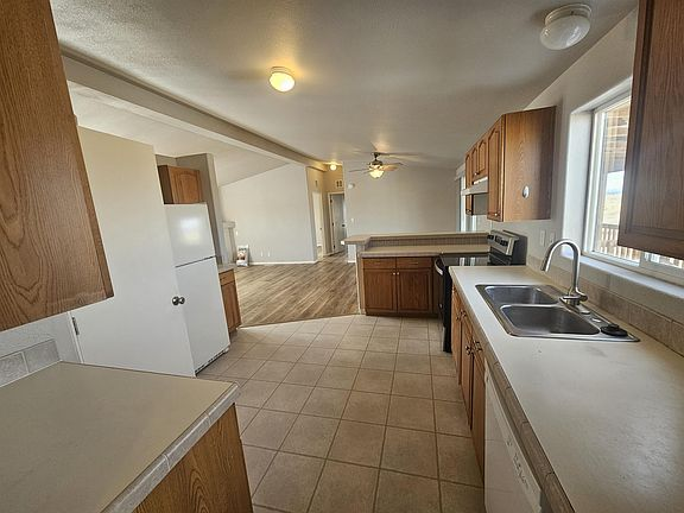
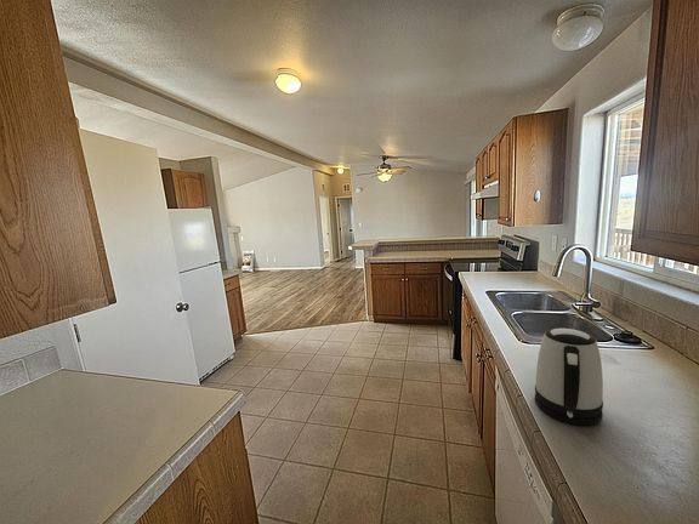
+ kettle [534,328,604,427]
